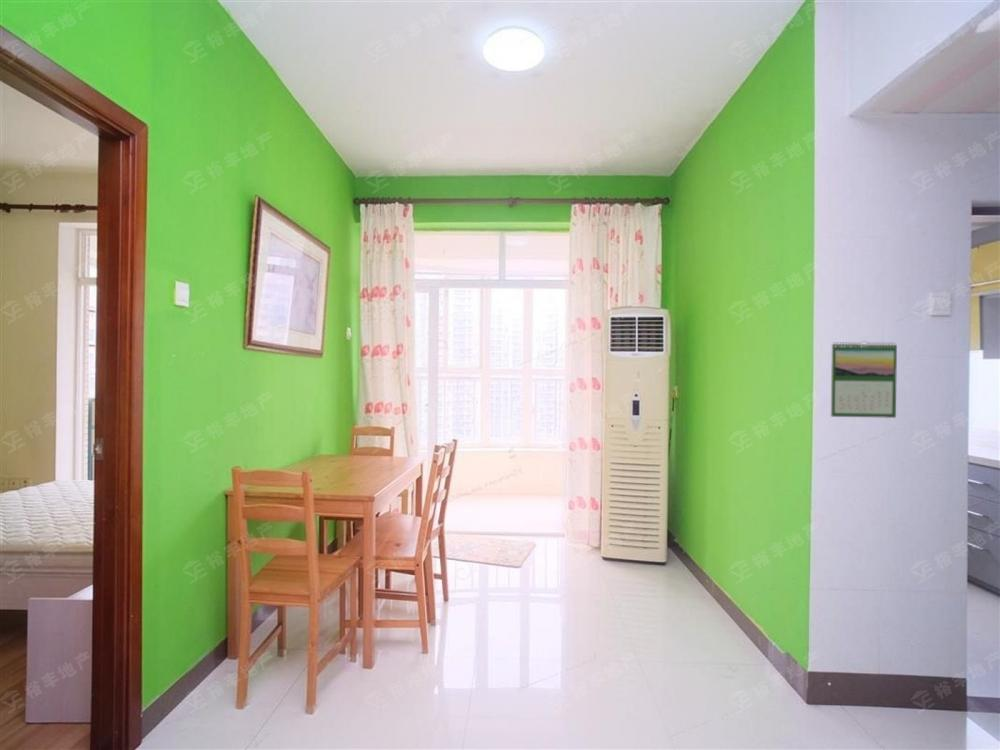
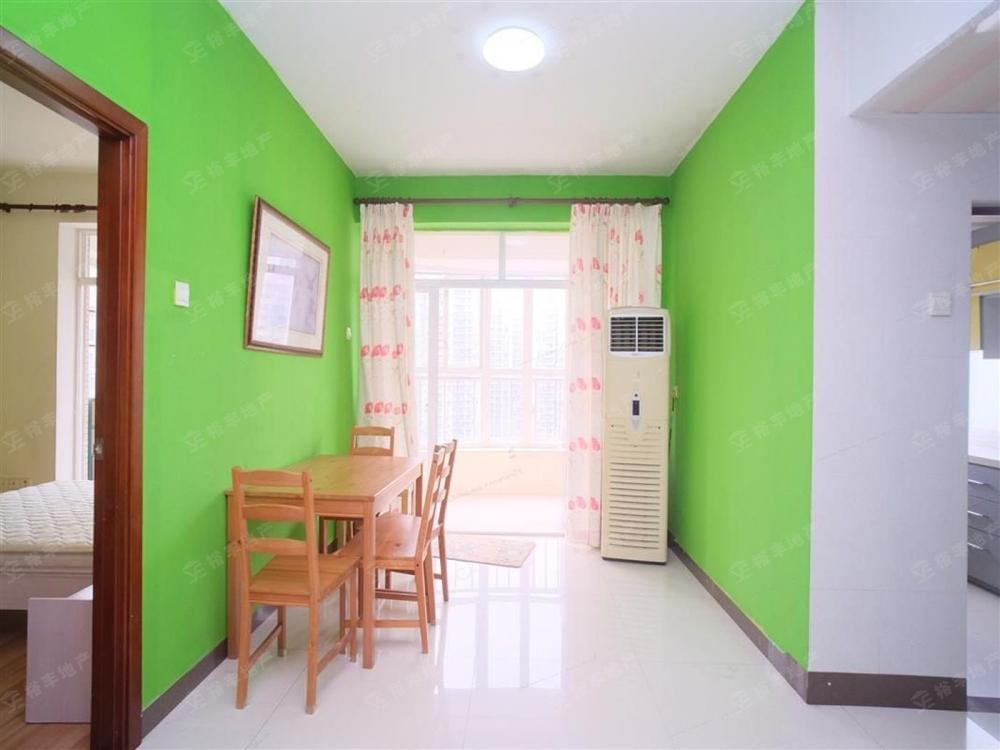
- calendar [830,340,898,419]
